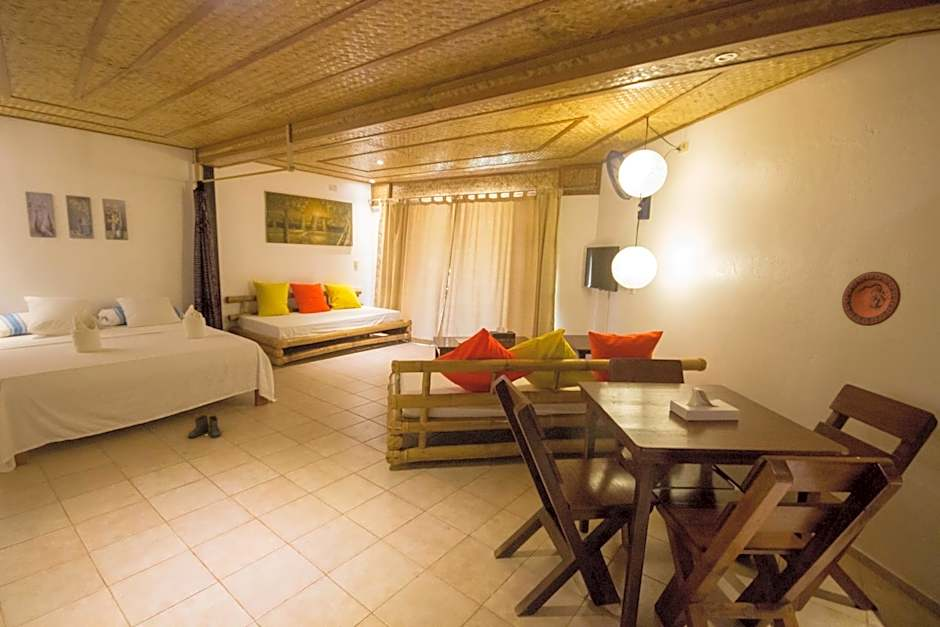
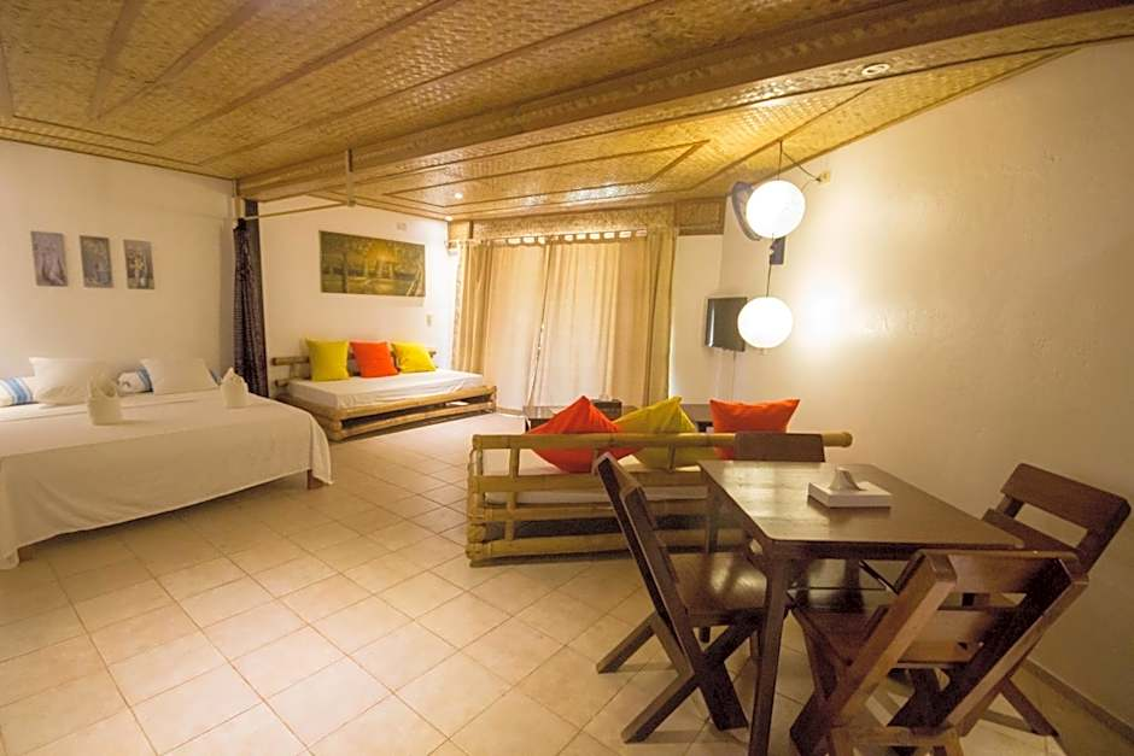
- decorative plate [841,271,902,327]
- boots [187,414,224,439]
